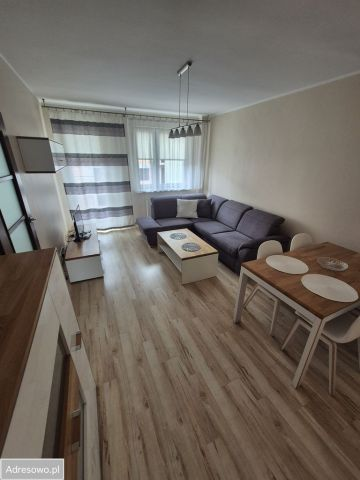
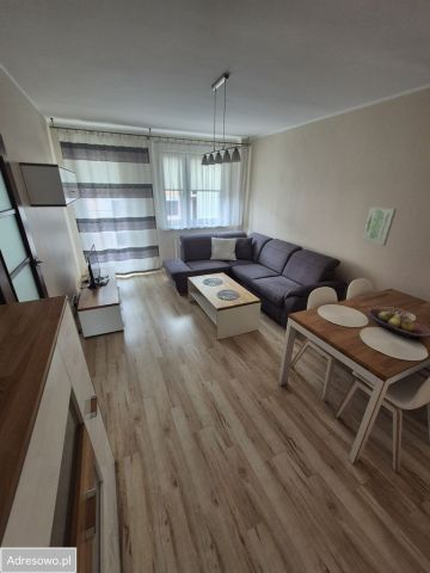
+ wall art [361,205,398,247]
+ fruit bowl [367,308,430,339]
